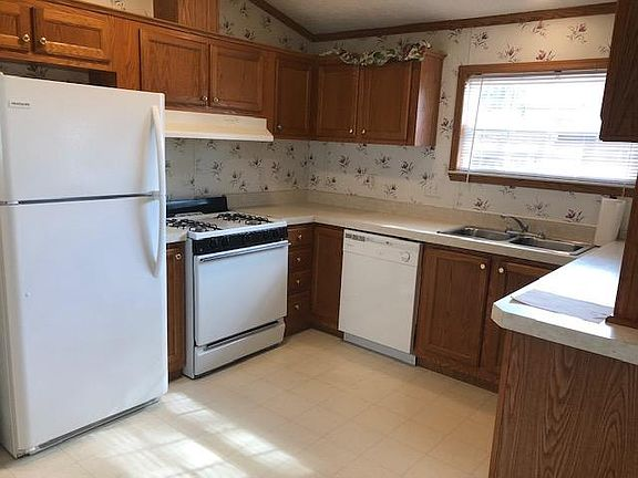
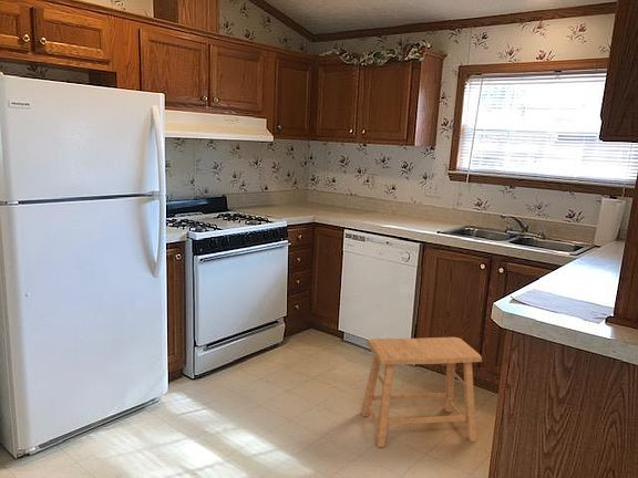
+ stool [360,336,483,448]
